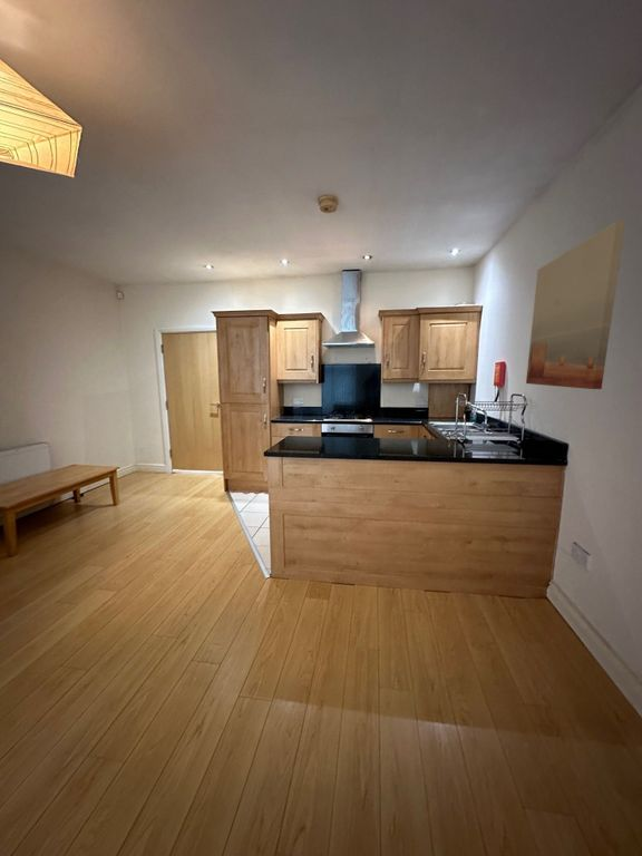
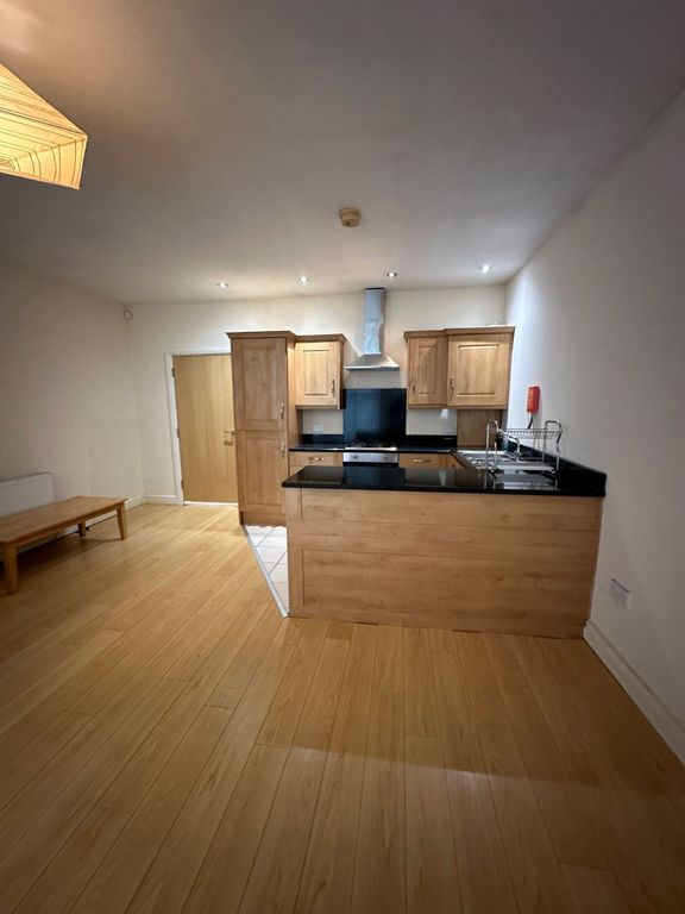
- wall art [525,220,626,390]
